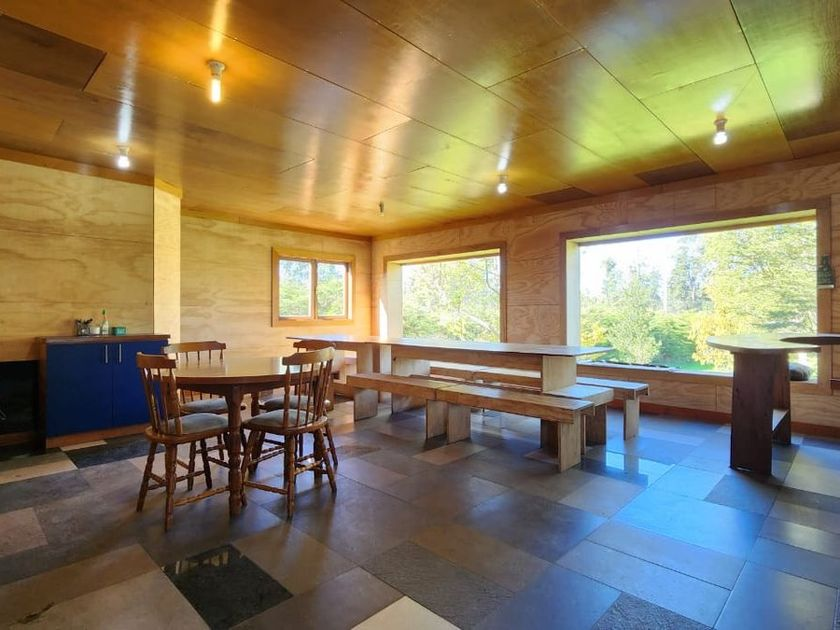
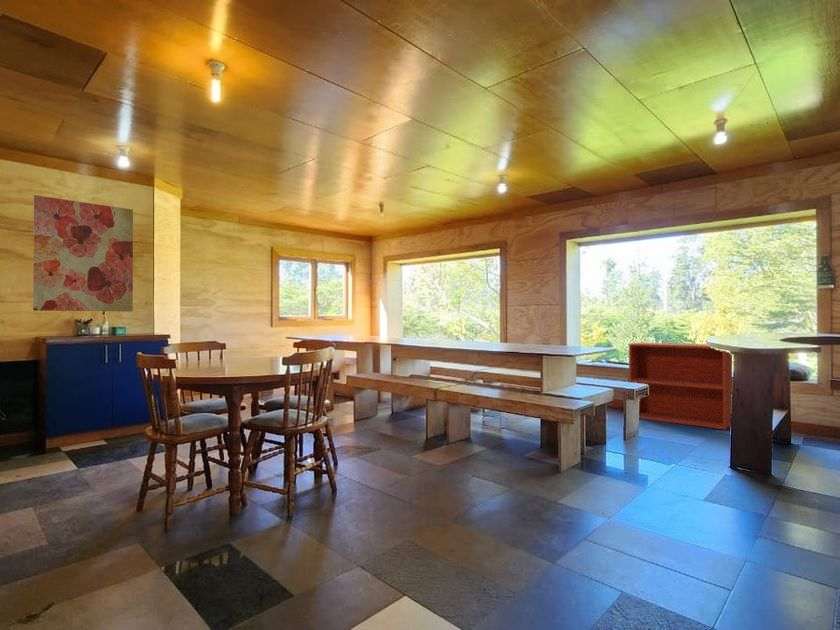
+ tv stand [628,342,733,431]
+ wall art [32,194,134,313]
